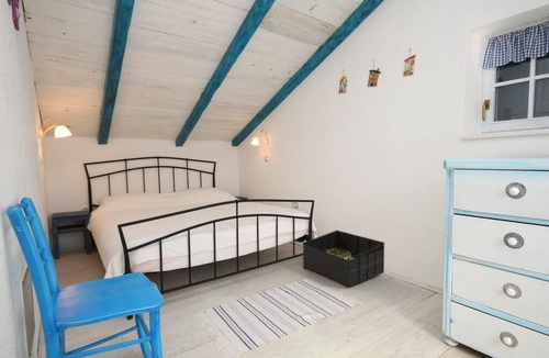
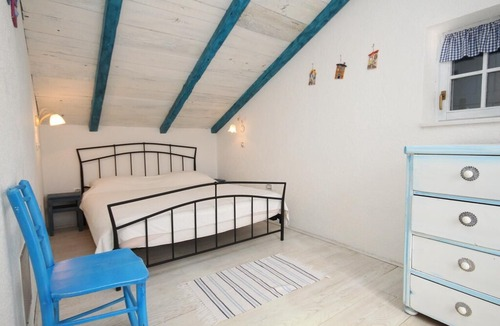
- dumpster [302,230,385,288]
